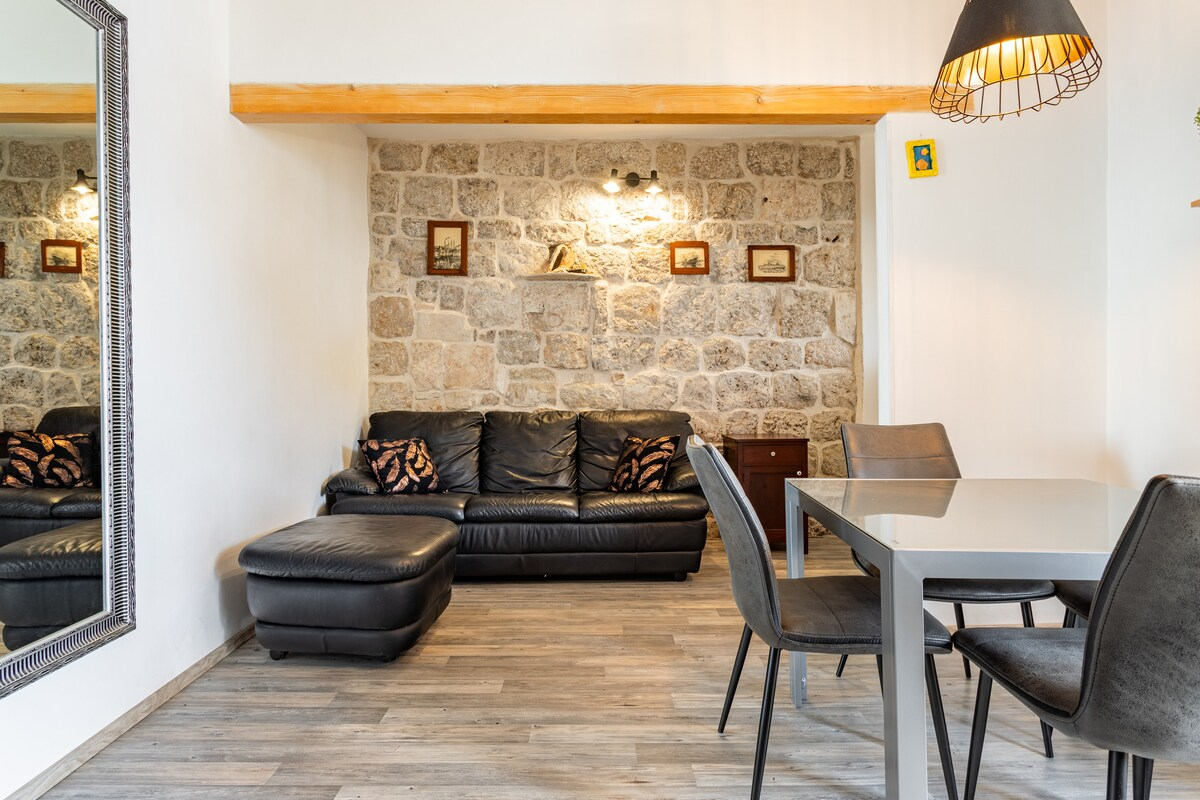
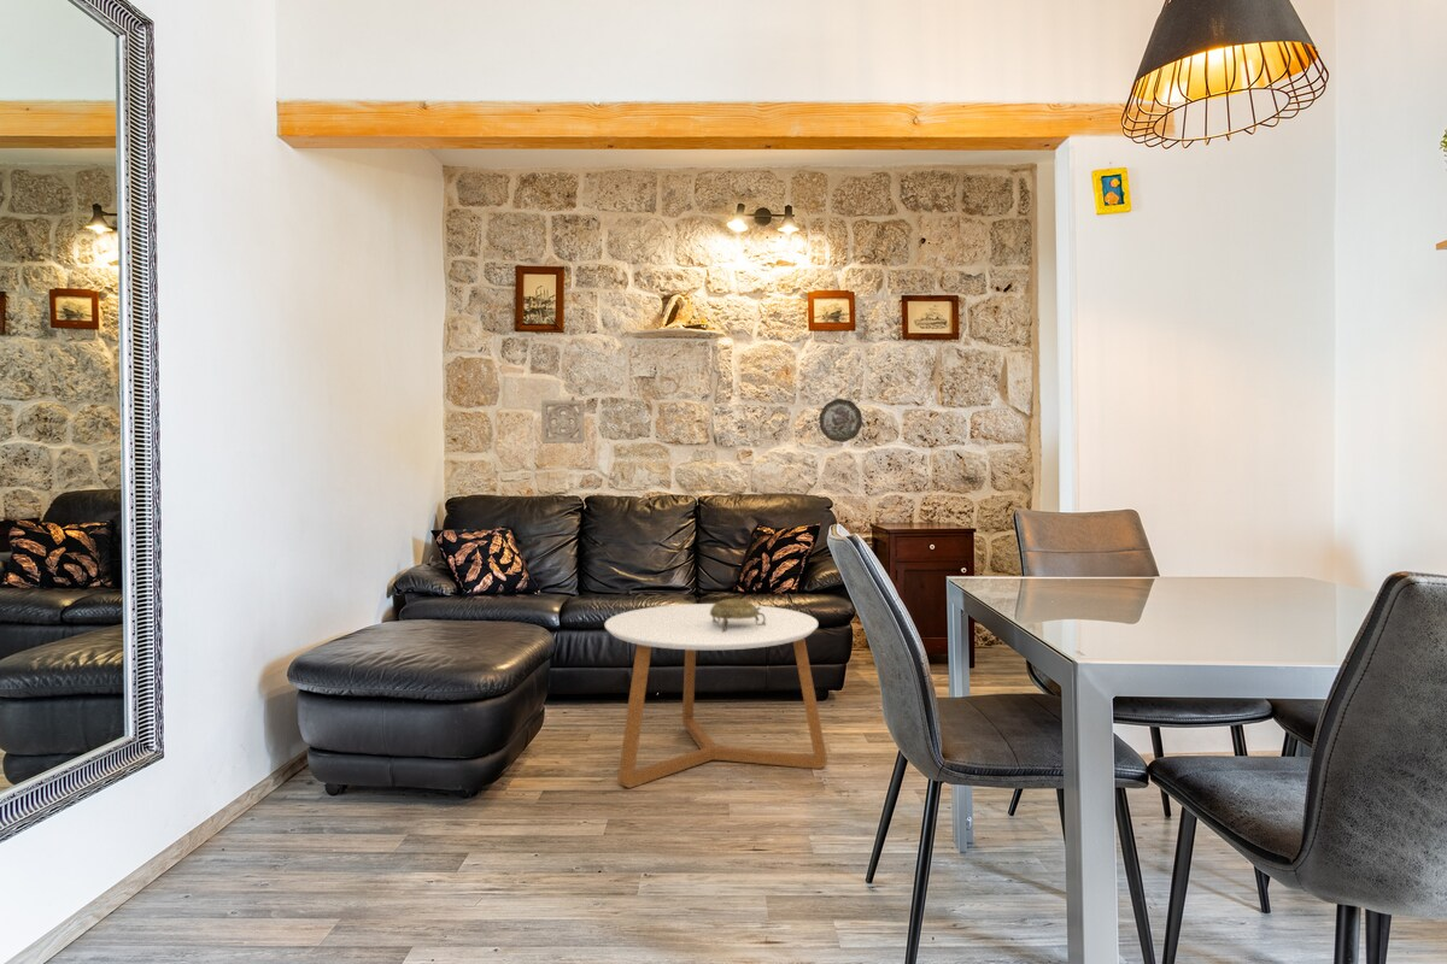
+ decorative bowl [710,598,766,633]
+ decorative plate [818,398,863,443]
+ wall ornament [540,399,586,445]
+ coffee table [604,602,828,789]
